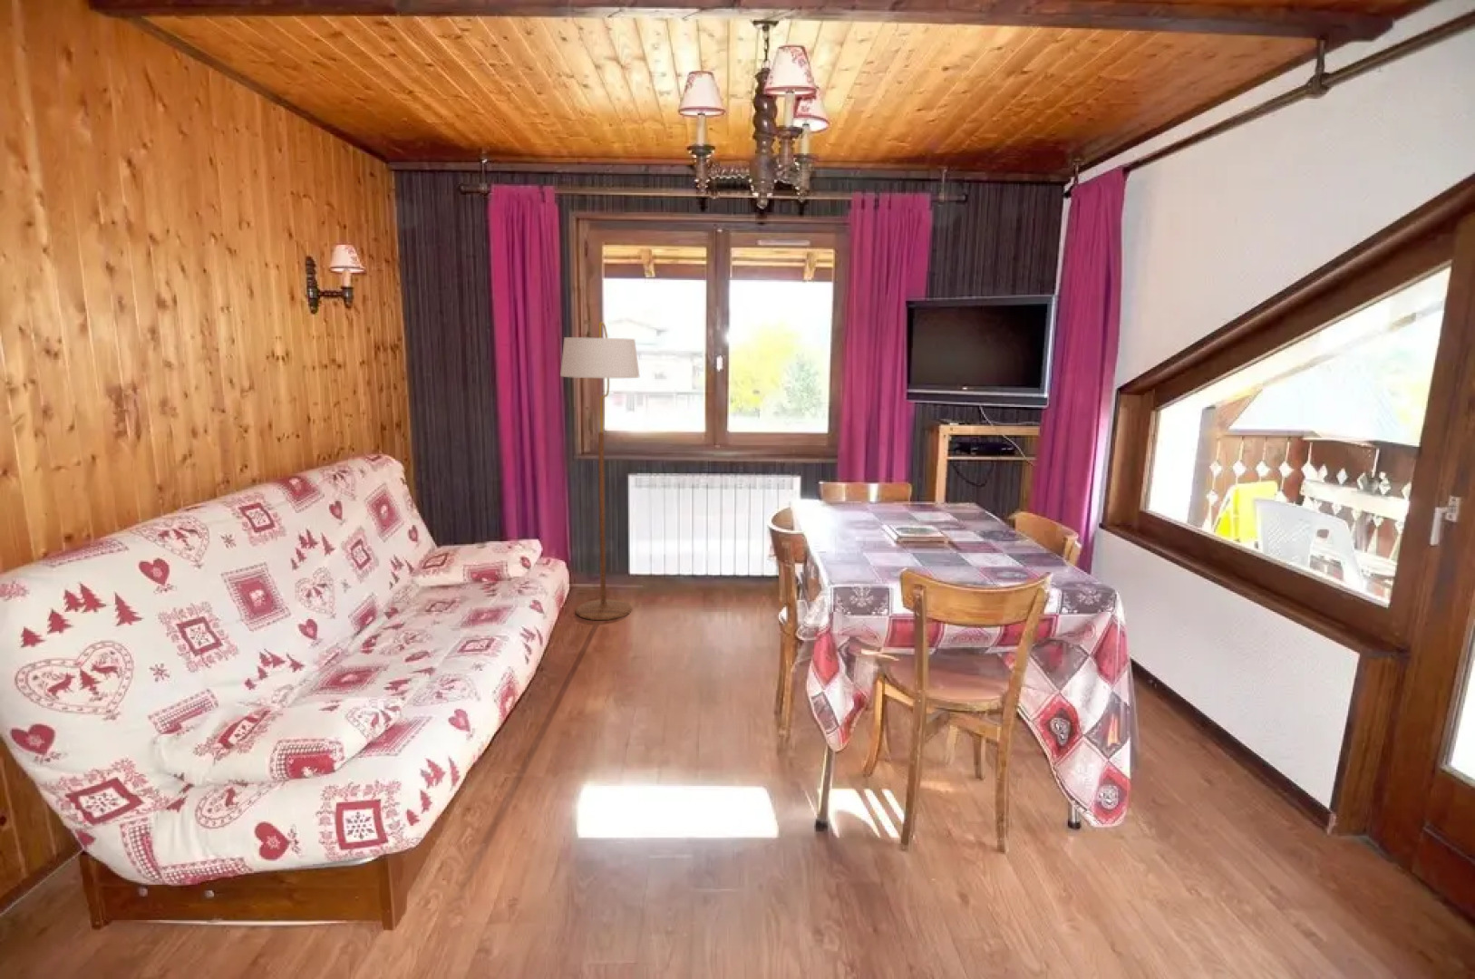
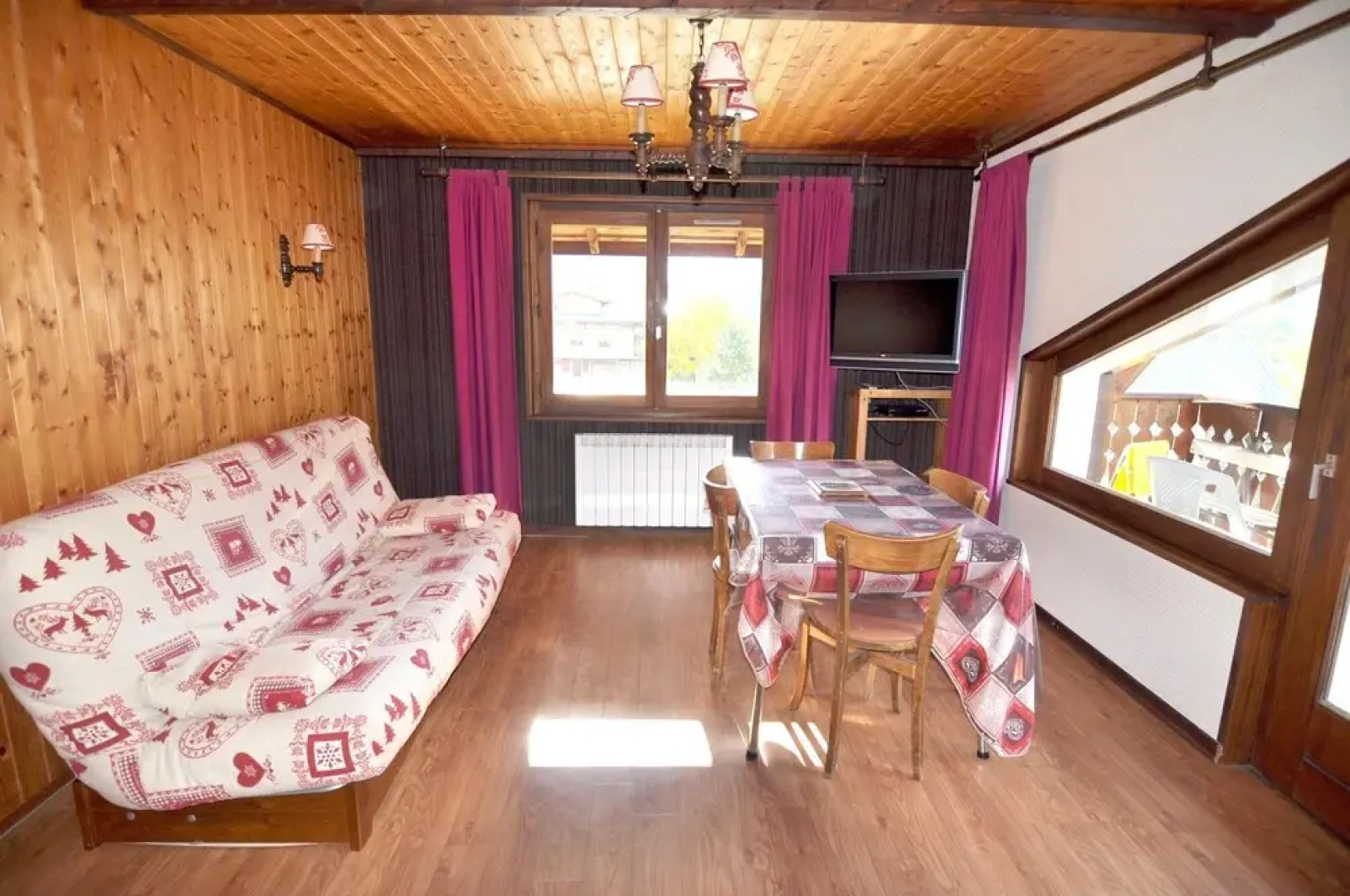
- floor lamp [559,321,641,621]
